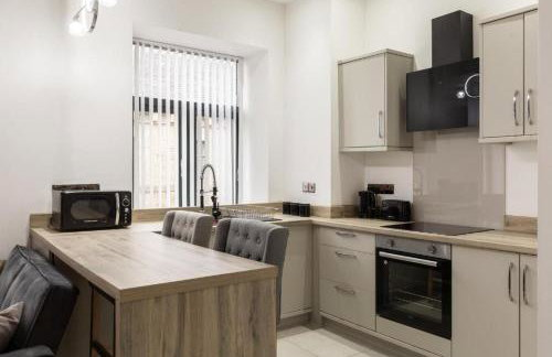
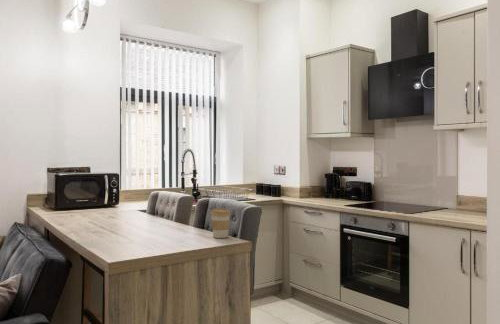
+ coffee cup [210,207,231,239]
